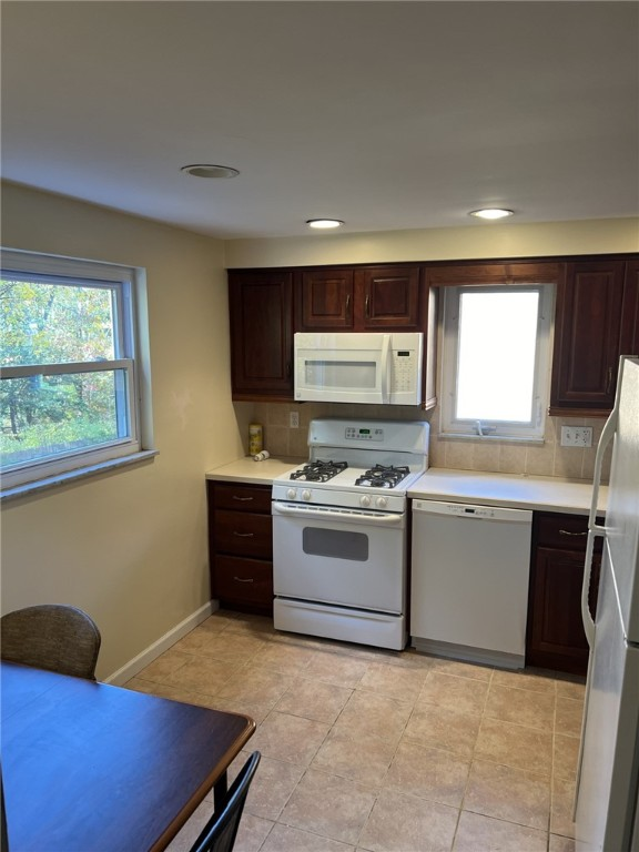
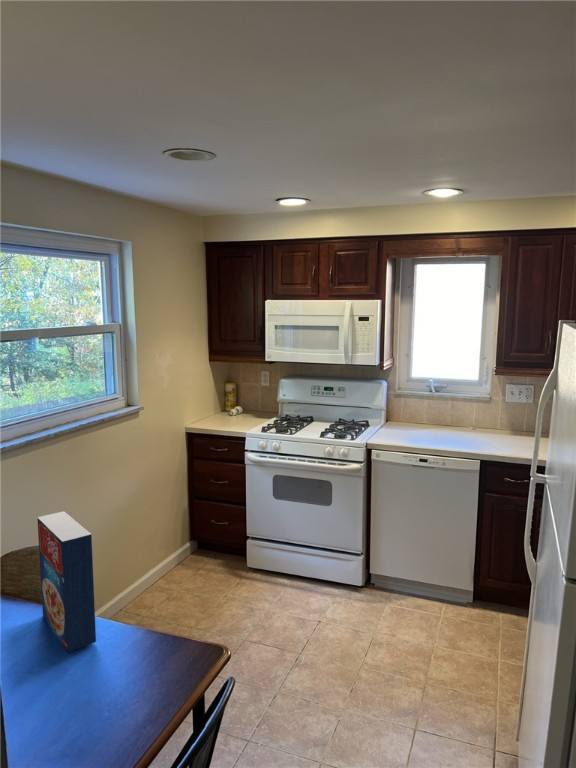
+ cereal box [36,511,97,653]
